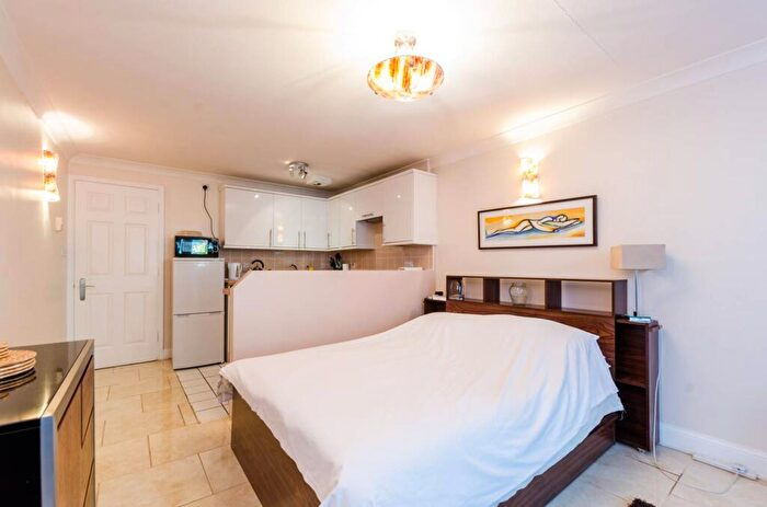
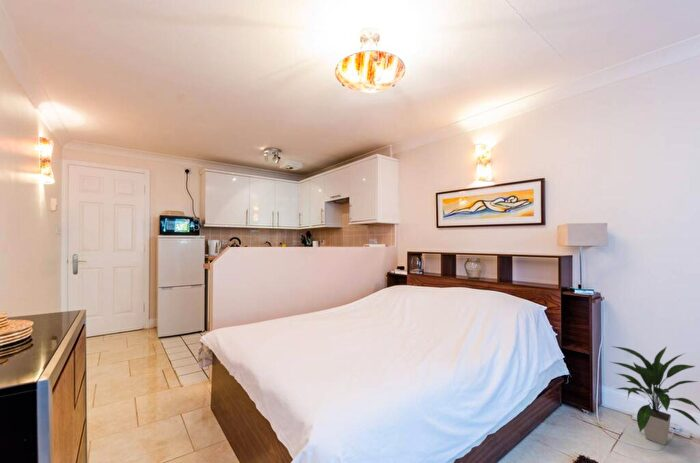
+ indoor plant [608,345,700,446]
